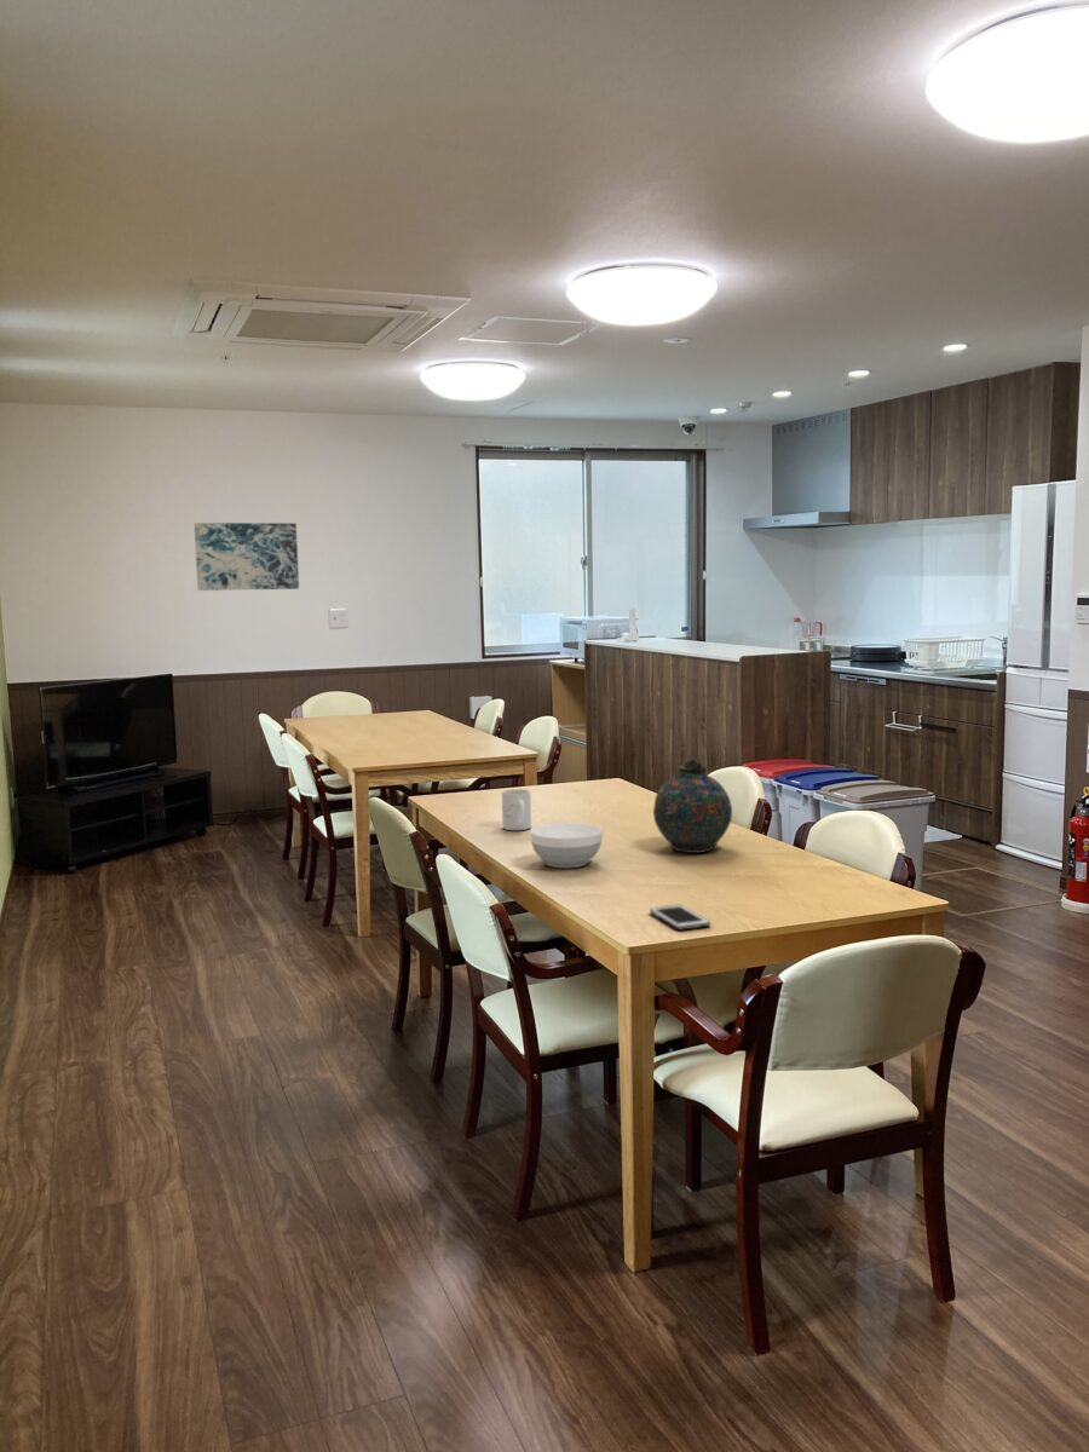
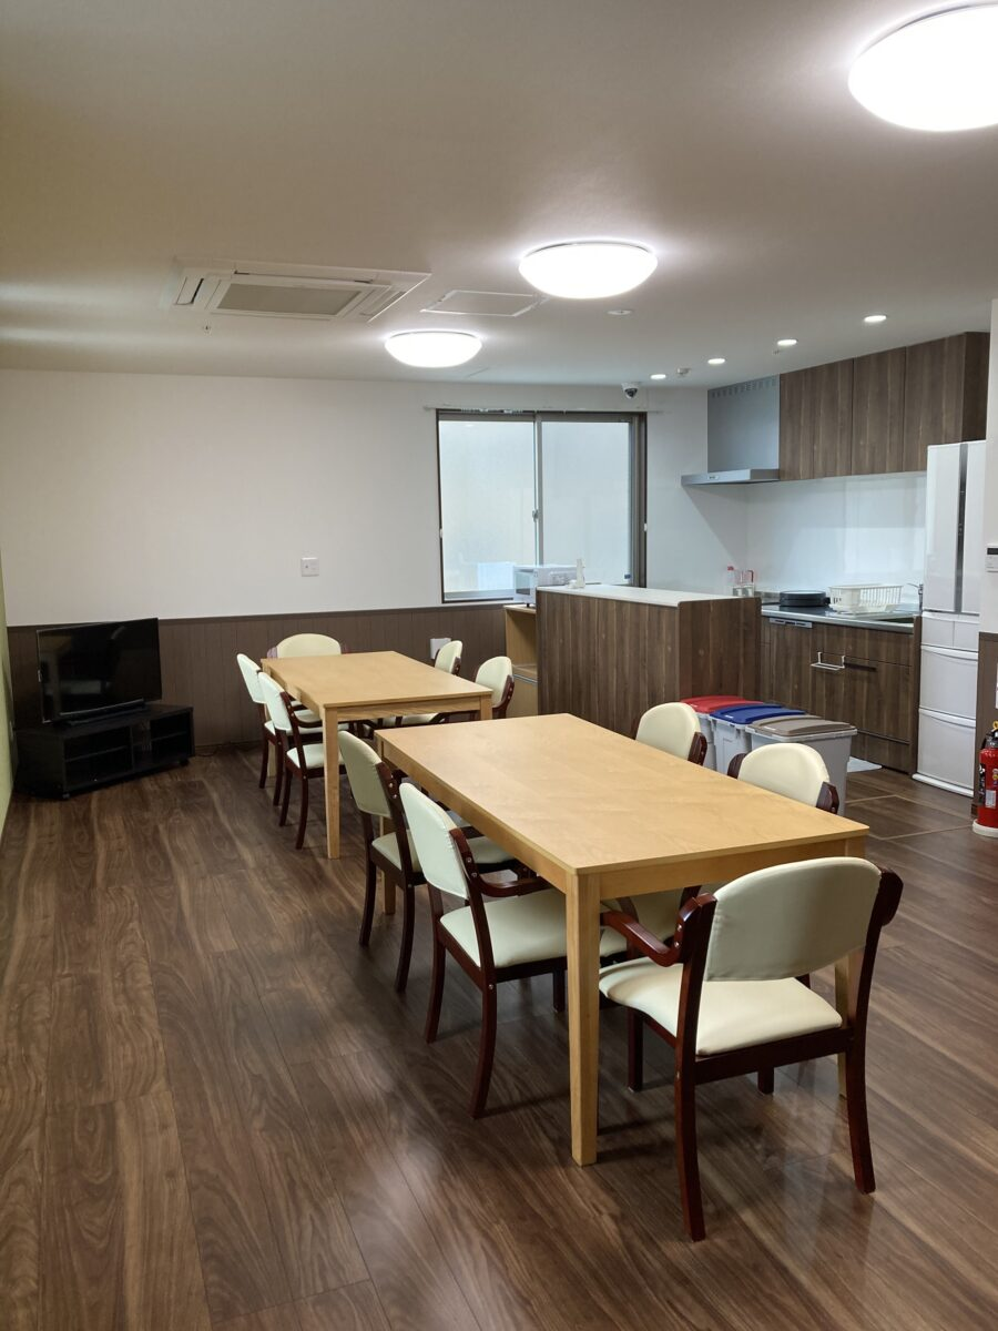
- bowl [529,822,604,869]
- snuff bottle [652,755,733,854]
- wall art [194,522,300,592]
- cell phone [649,904,711,932]
- mug [501,788,532,831]
